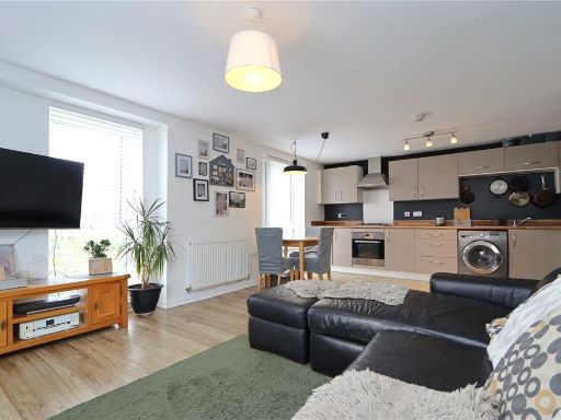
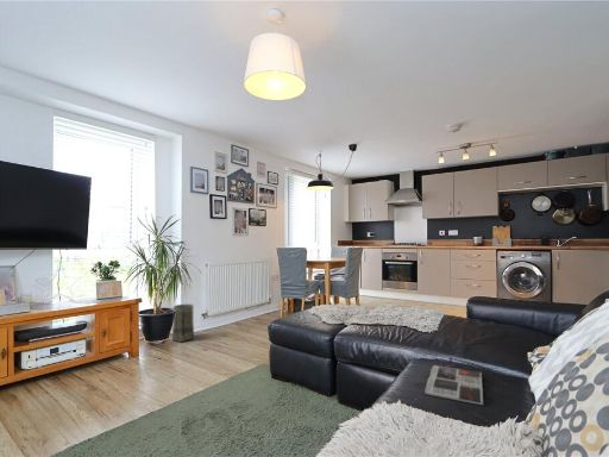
+ basket [171,303,195,343]
+ magazine [423,364,484,406]
